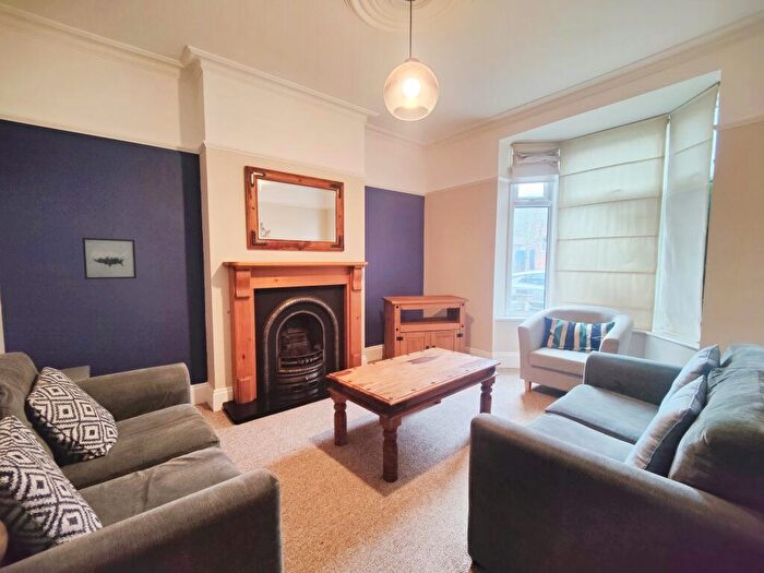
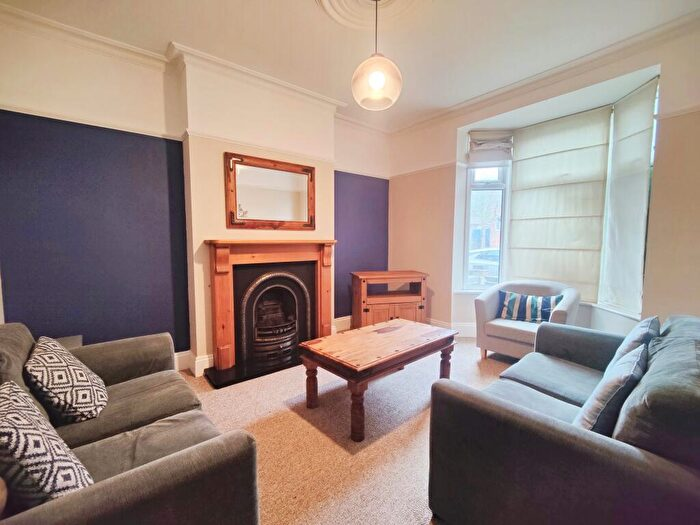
- wall art [82,237,138,280]
